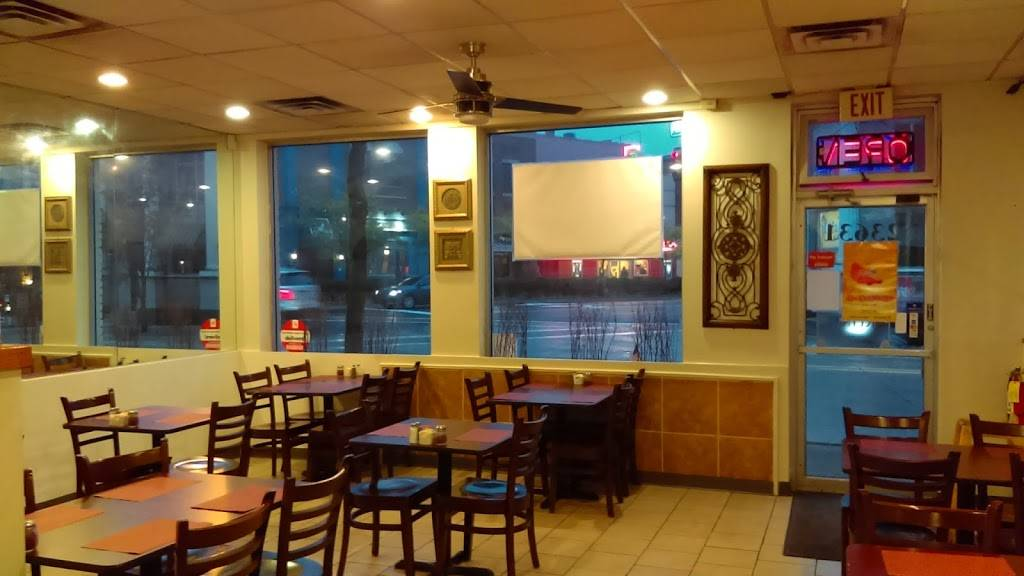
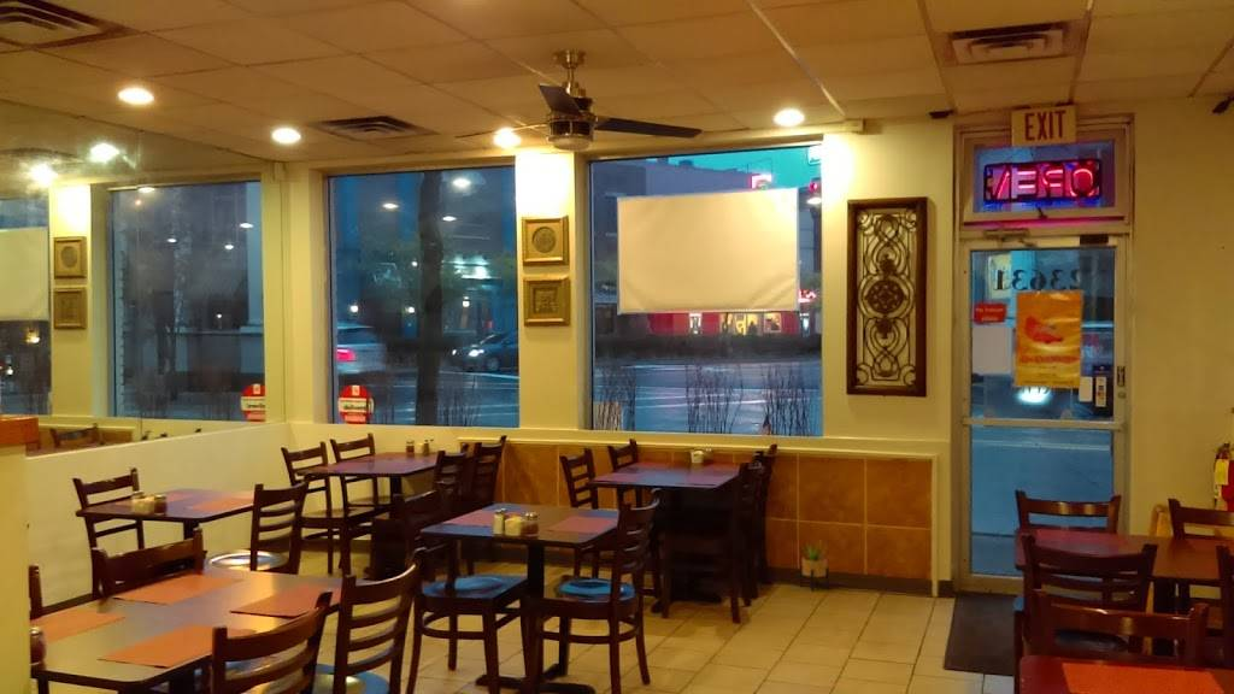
+ potted plant [799,541,830,592]
